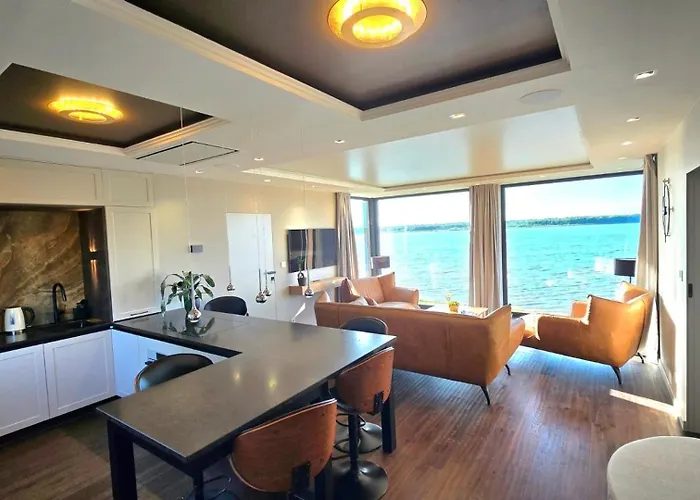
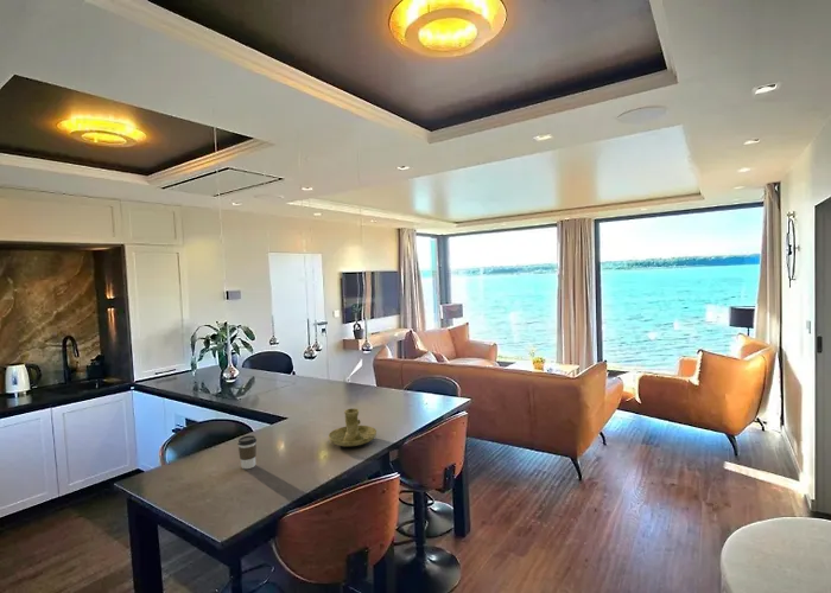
+ candle holder [328,407,378,447]
+ coffee cup [236,434,258,470]
